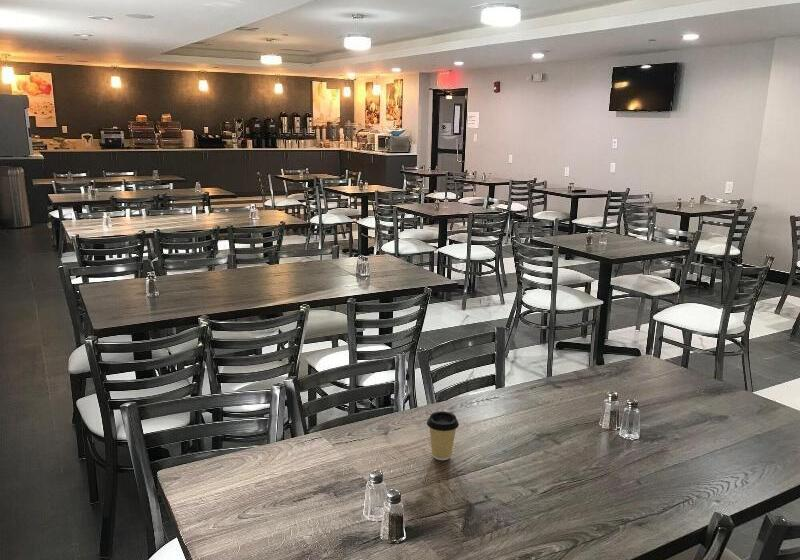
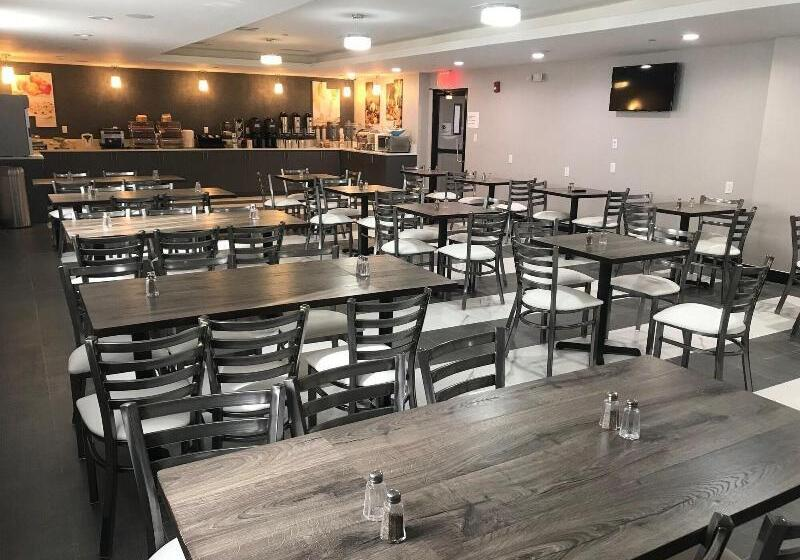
- coffee cup [426,410,460,461]
